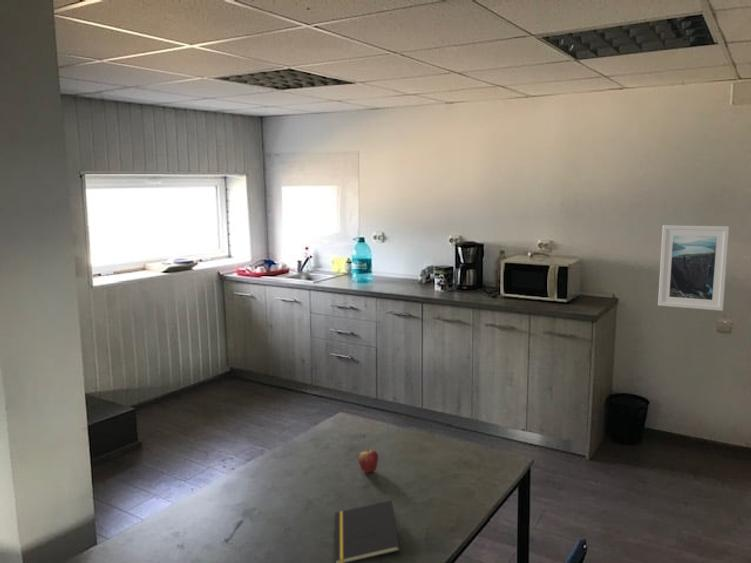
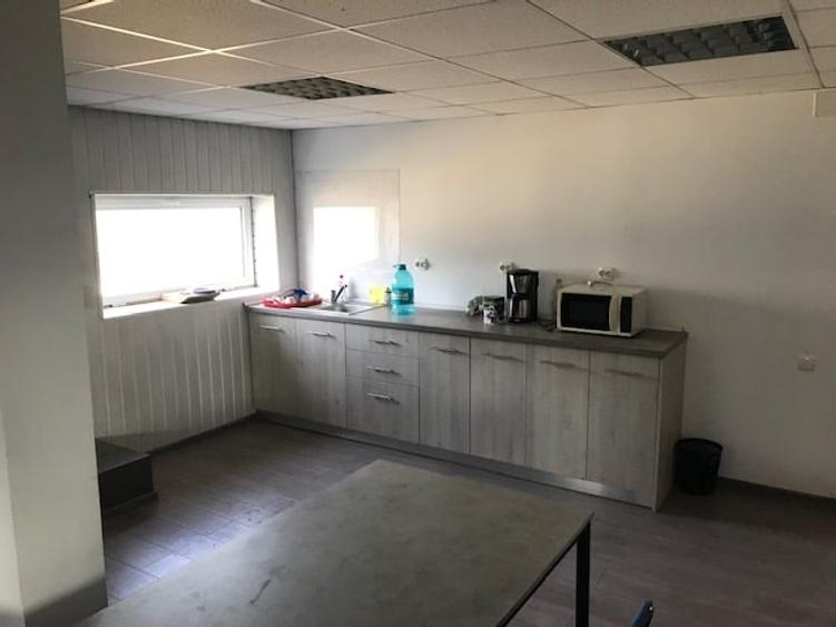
- notepad [334,499,401,563]
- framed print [657,224,730,312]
- fruit [357,440,379,474]
